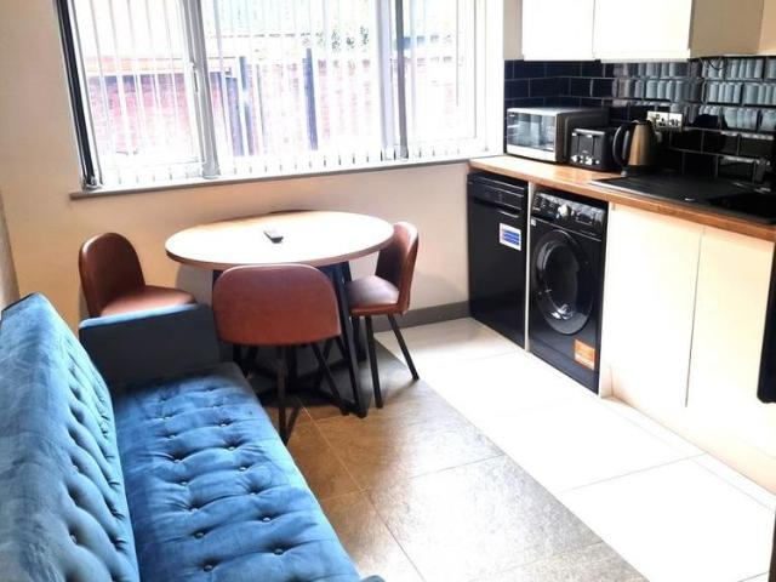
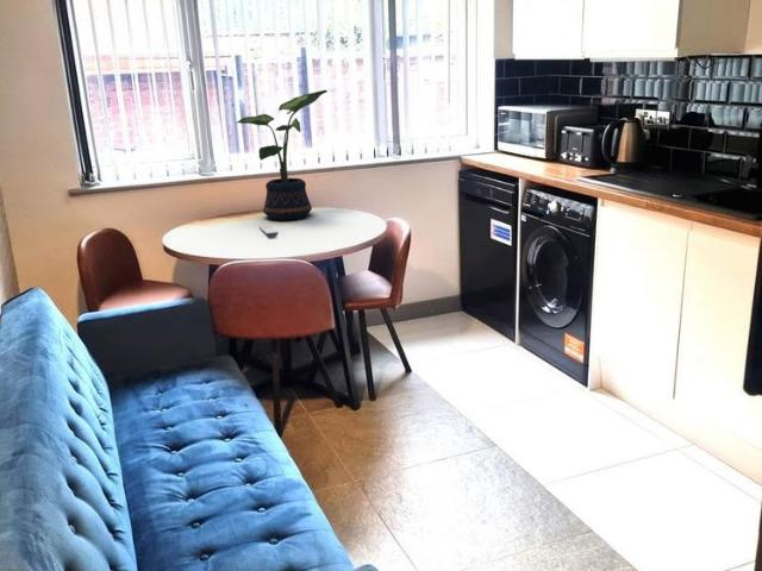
+ potted plant [236,89,329,221]
